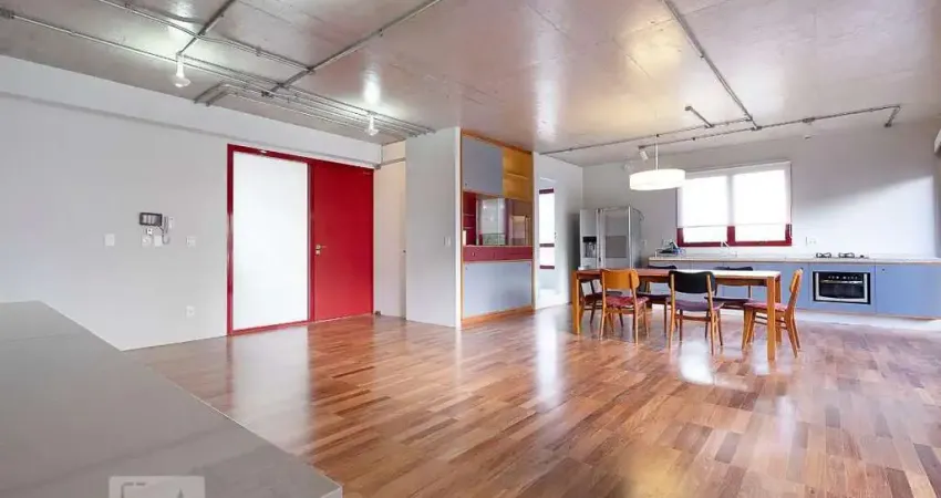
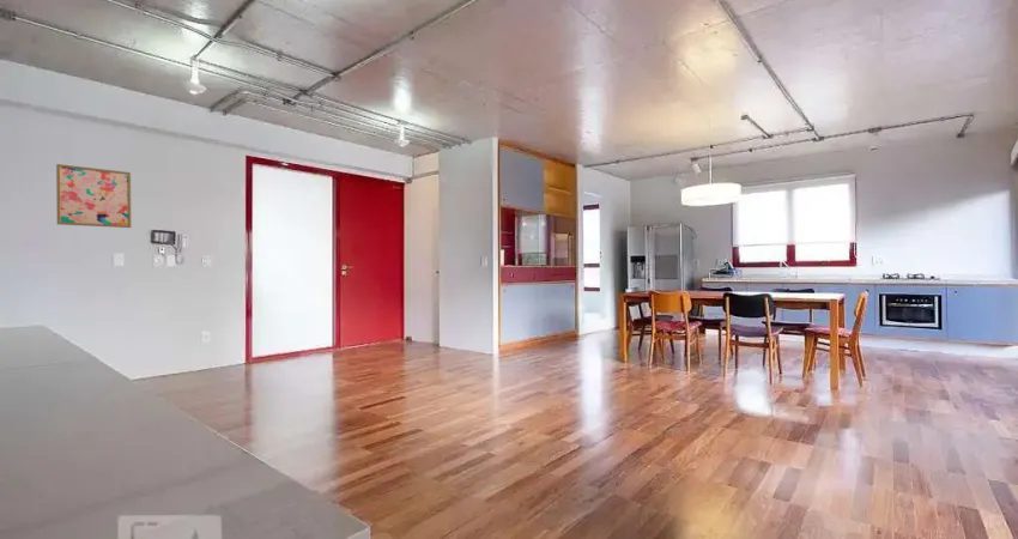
+ wall art [55,163,133,229]
